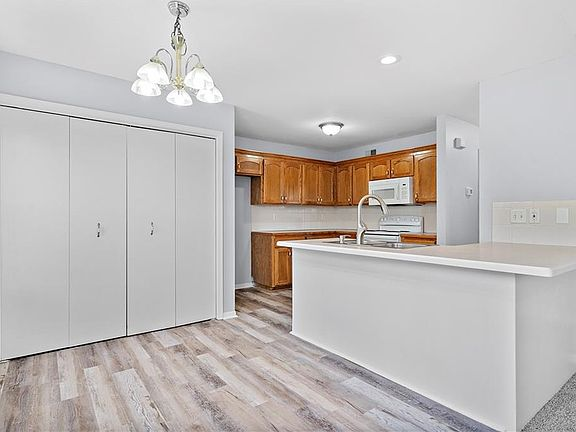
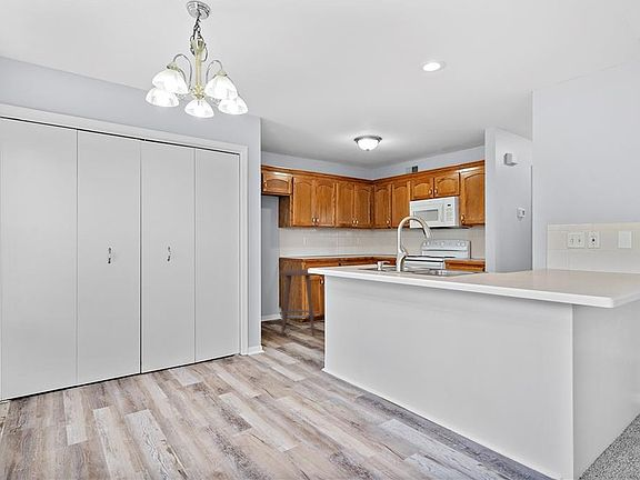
+ stool [279,268,317,338]
